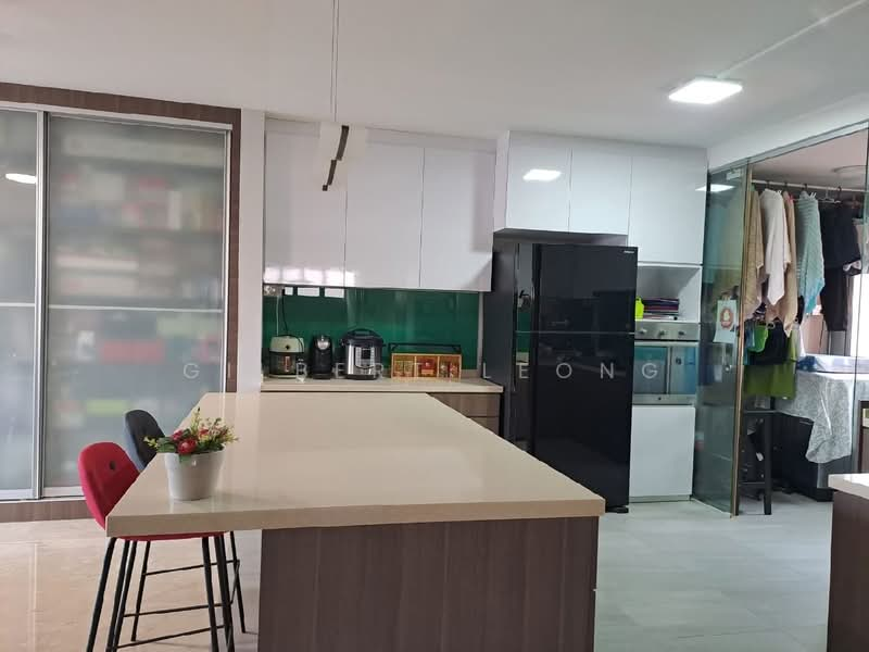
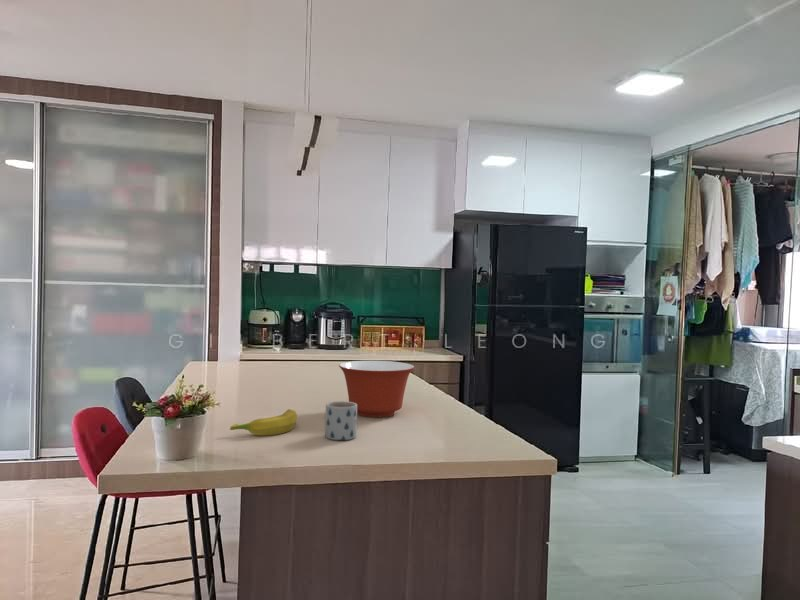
+ mug [324,400,358,441]
+ banana [229,408,298,436]
+ mixing bowl [338,360,415,418]
